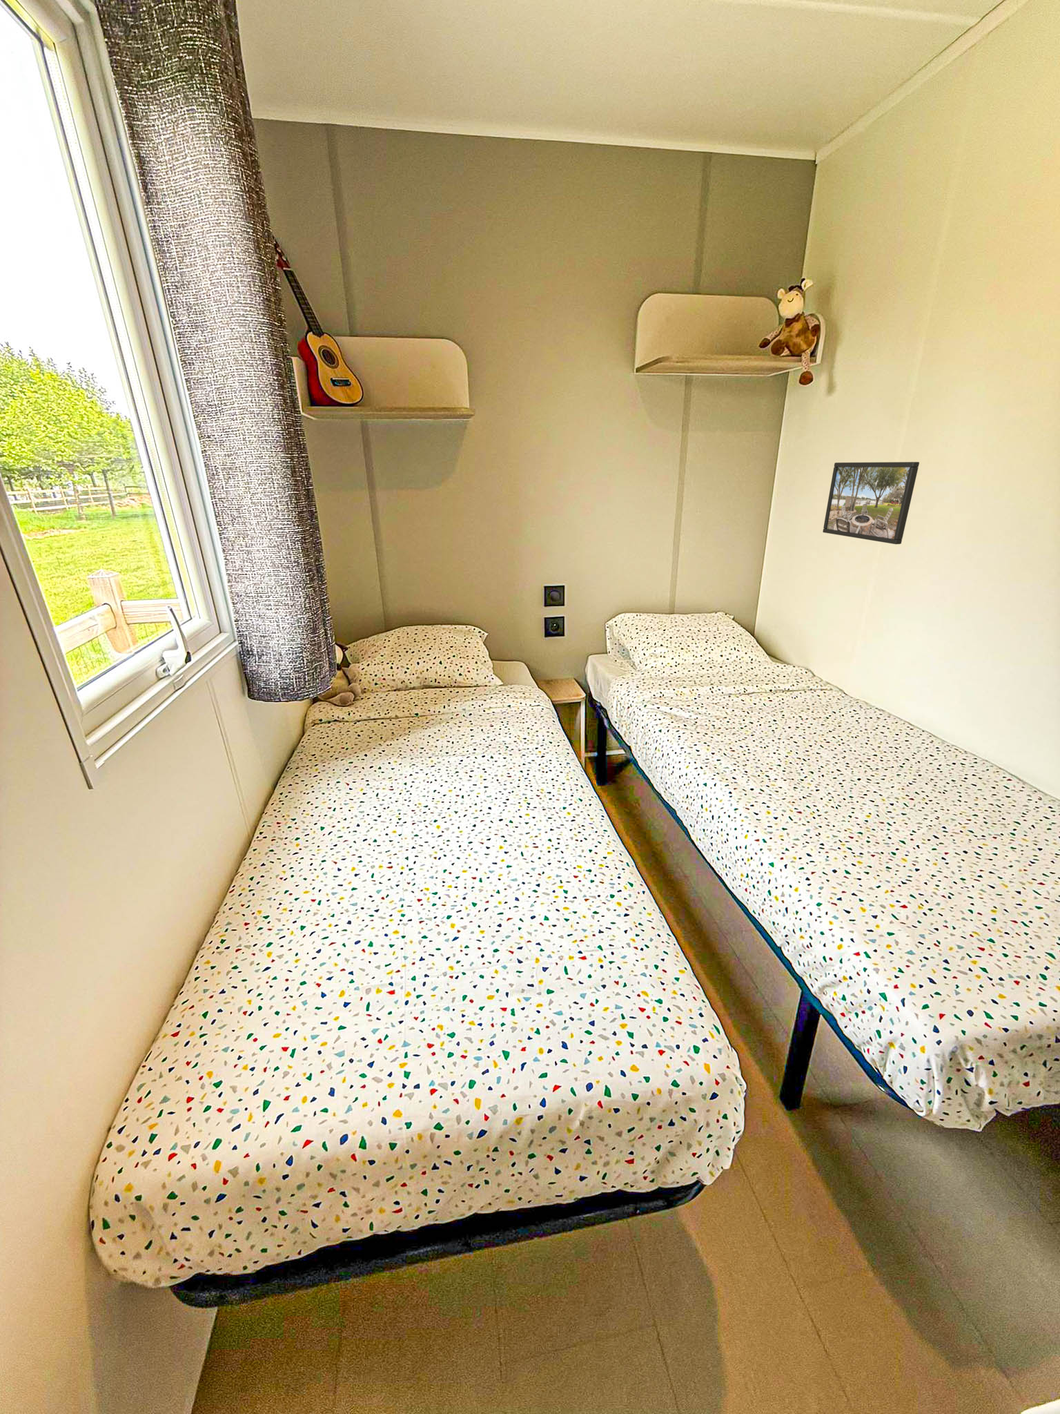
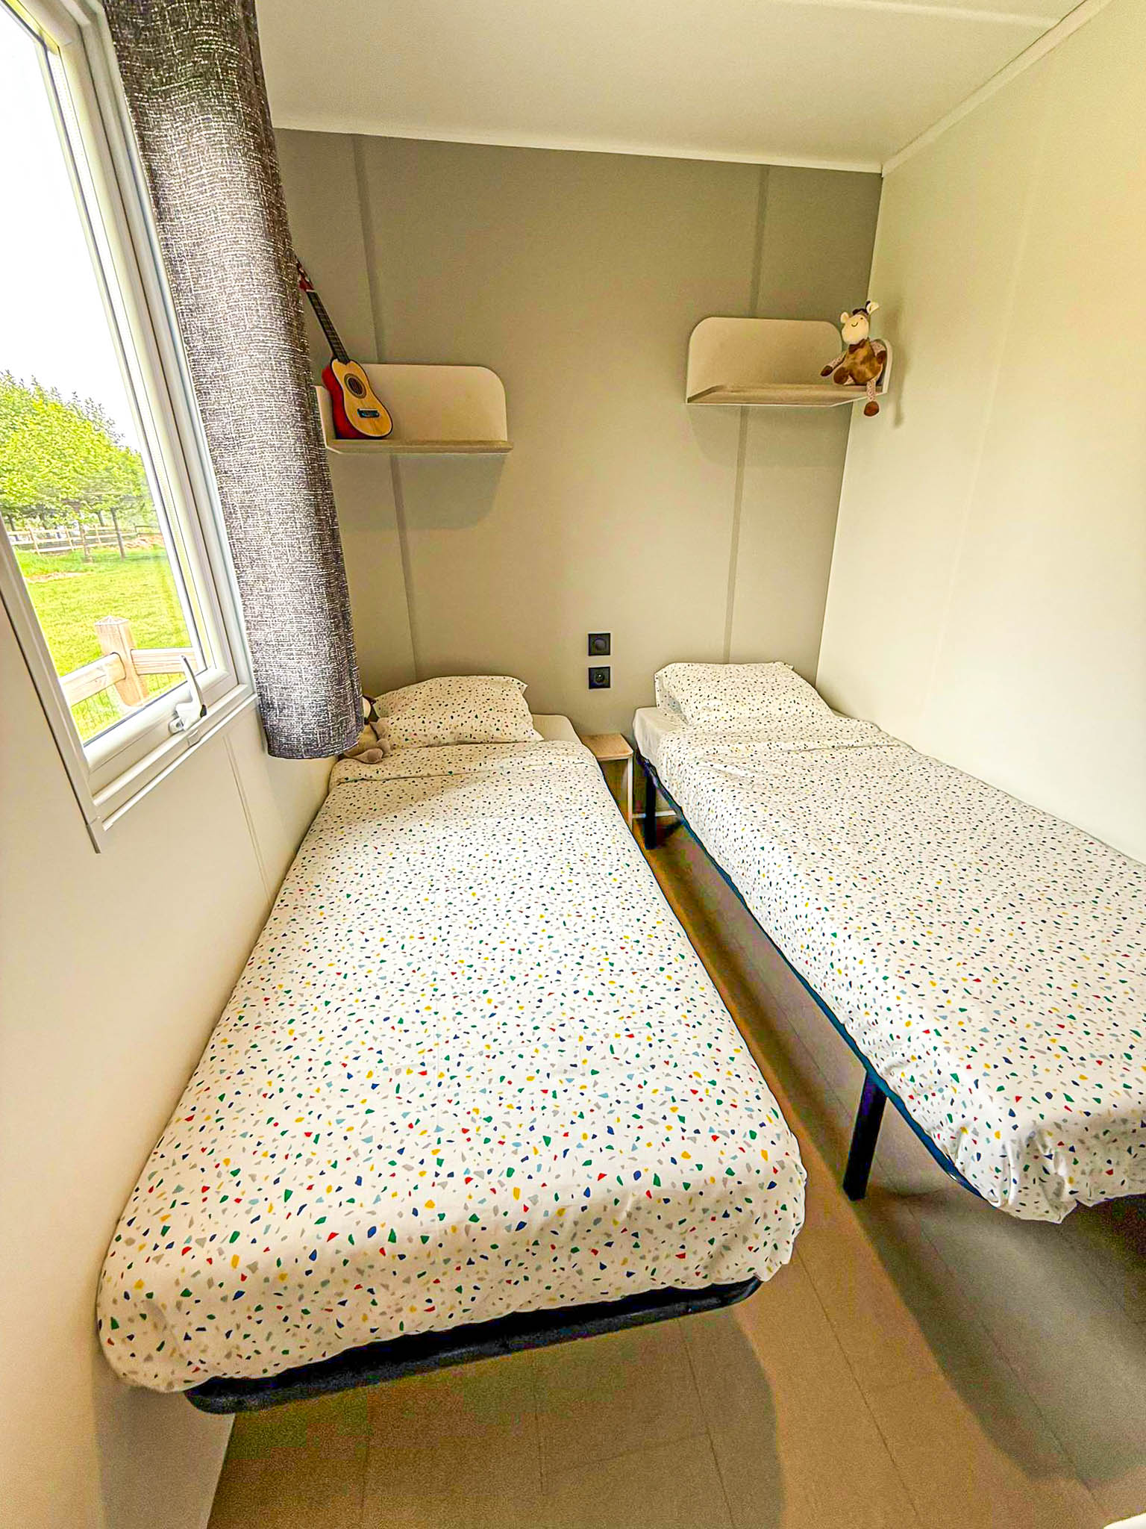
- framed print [822,461,920,544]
